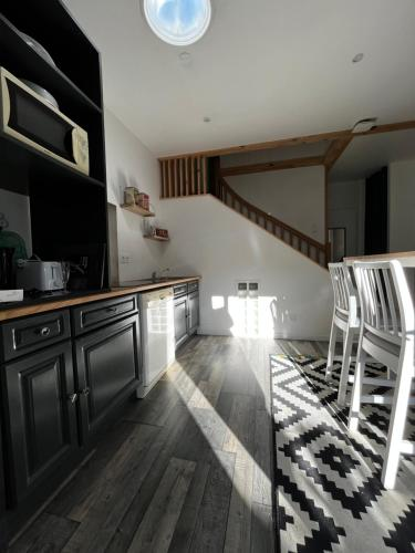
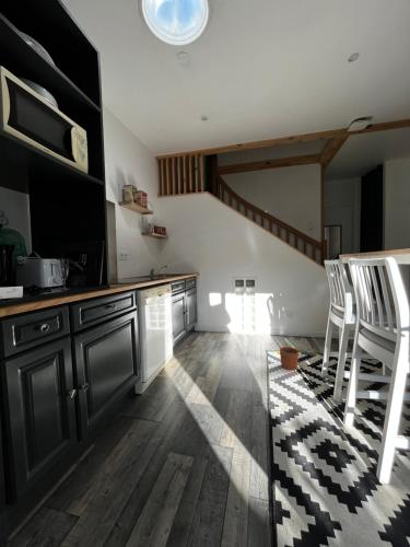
+ plant pot [279,345,300,371]
